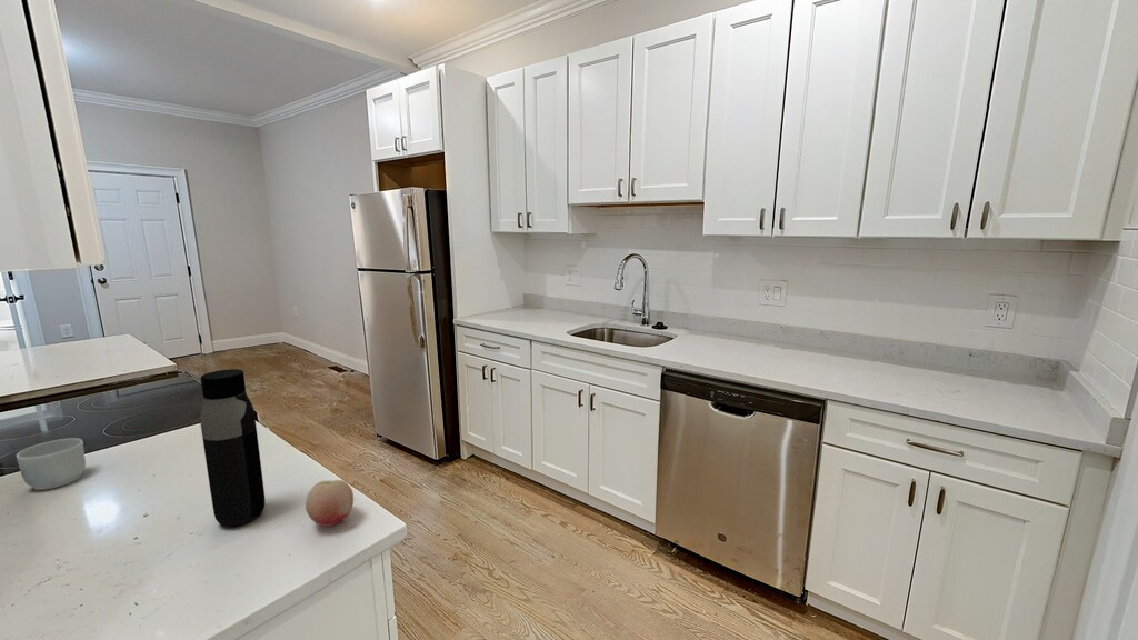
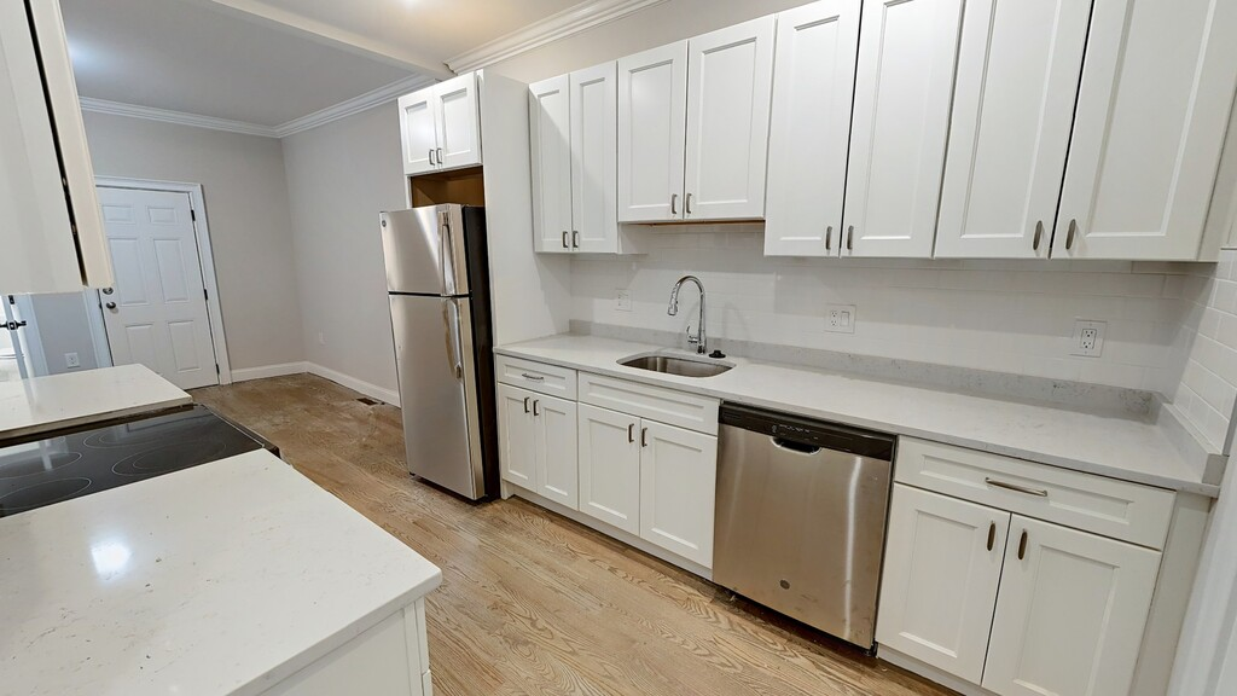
- fruit [305,479,355,528]
- water bottle [199,368,266,528]
- mug [16,437,87,491]
